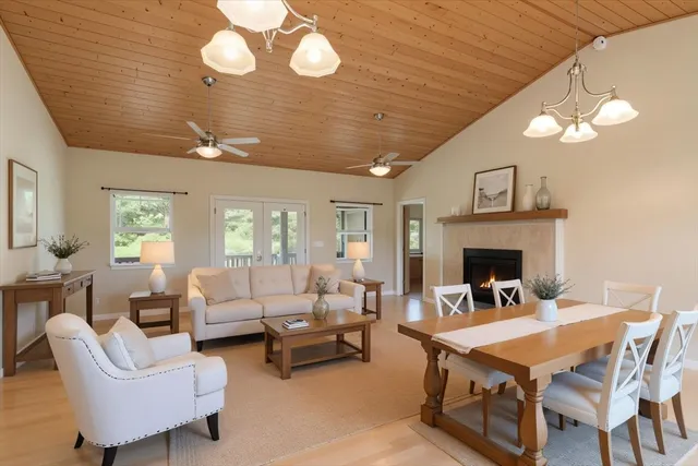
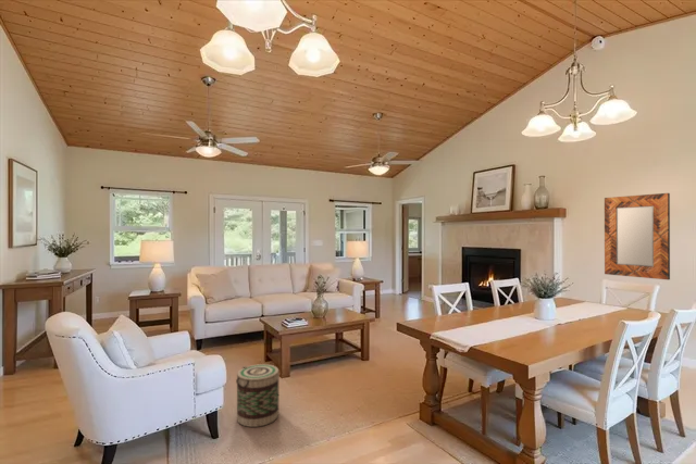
+ basket [235,363,279,428]
+ home mirror [604,192,671,280]
